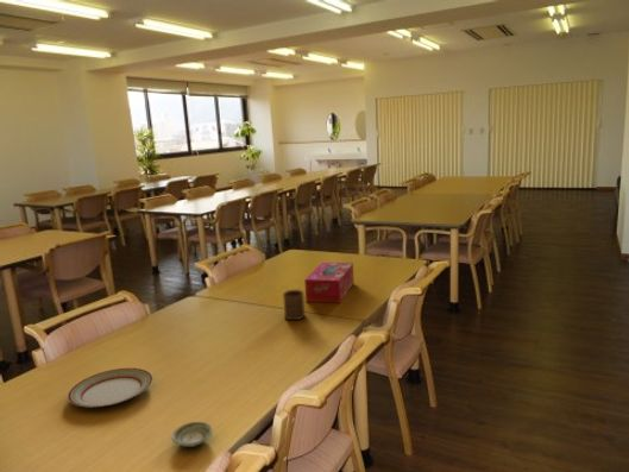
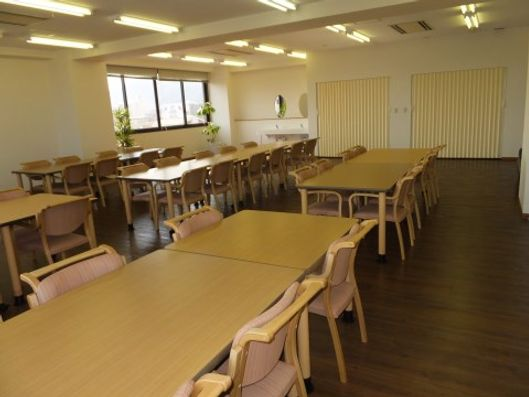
- saucer [170,421,214,448]
- tissue box [303,262,356,304]
- cup [282,289,306,321]
- plate [67,367,153,408]
